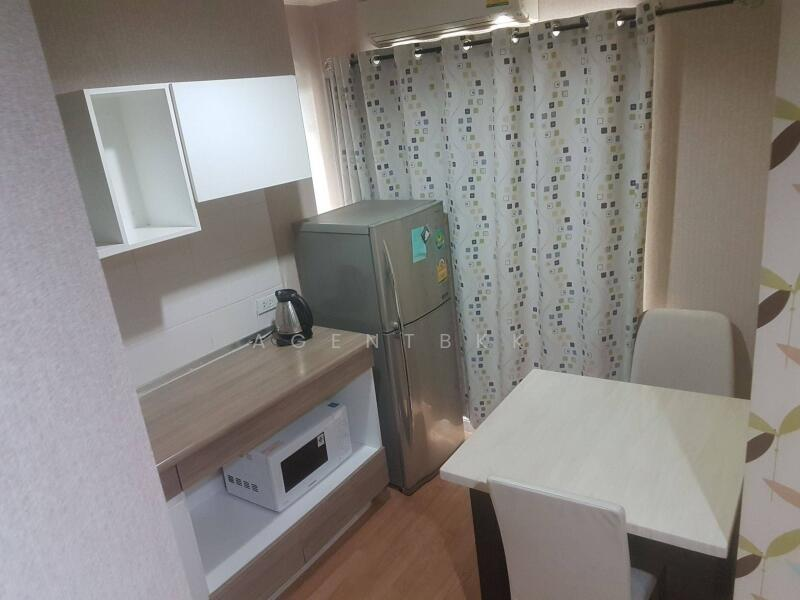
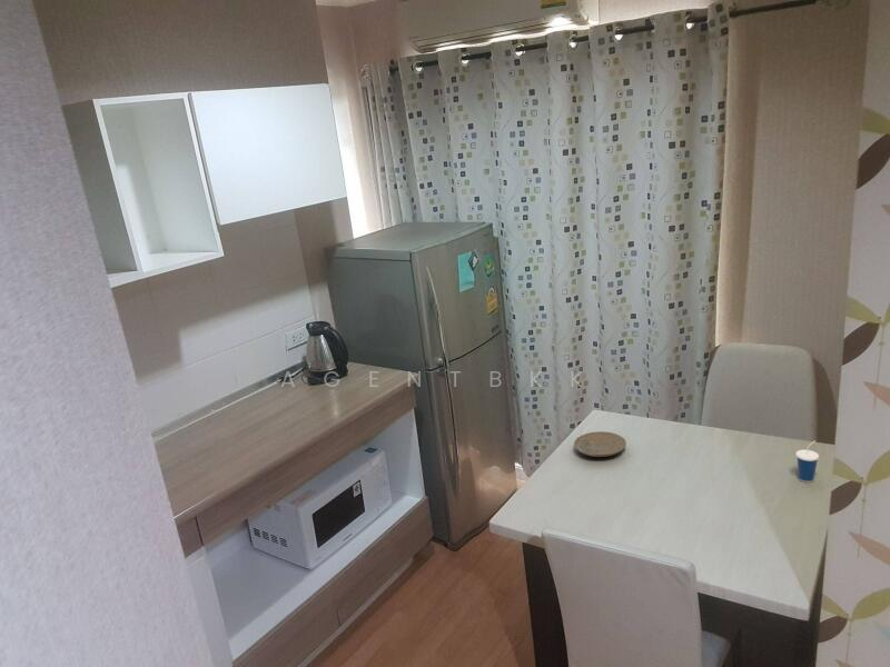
+ cup [794,439,820,484]
+ plate [573,430,627,458]
